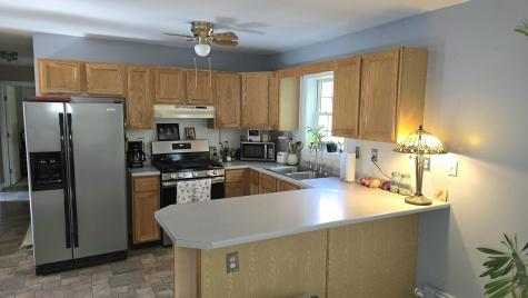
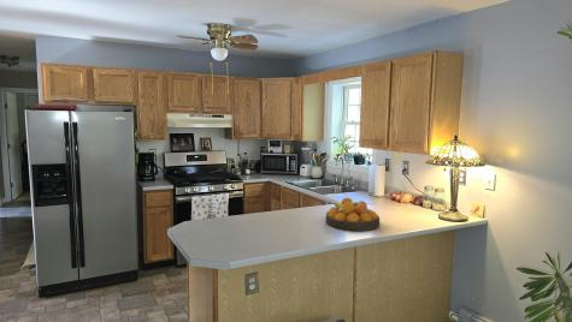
+ fruit bowl [325,197,381,232]
